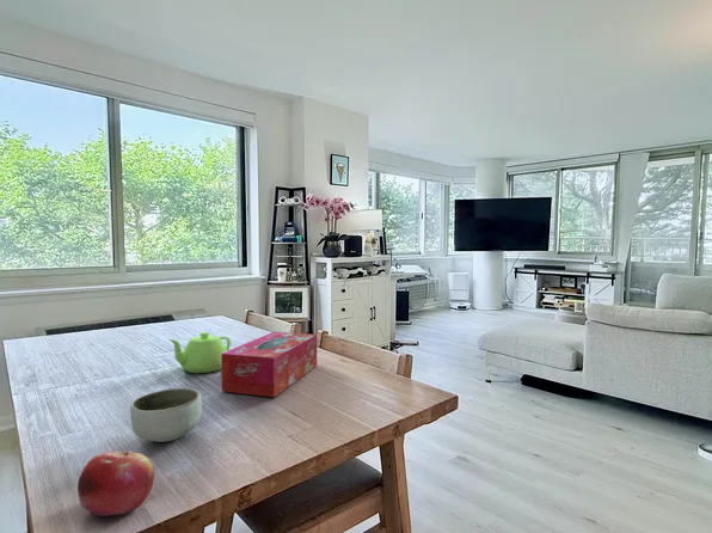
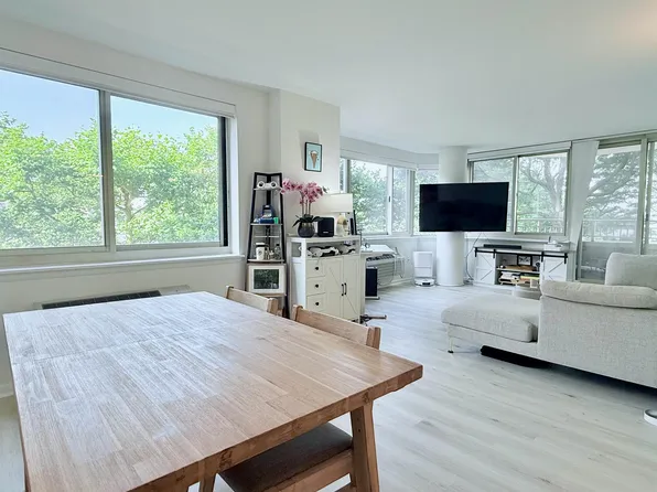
- bowl [129,387,203,443]
- tissue box [221,331,318,398]
- fruit [76,449,155,517]
- teapot [168,331,232,374]
